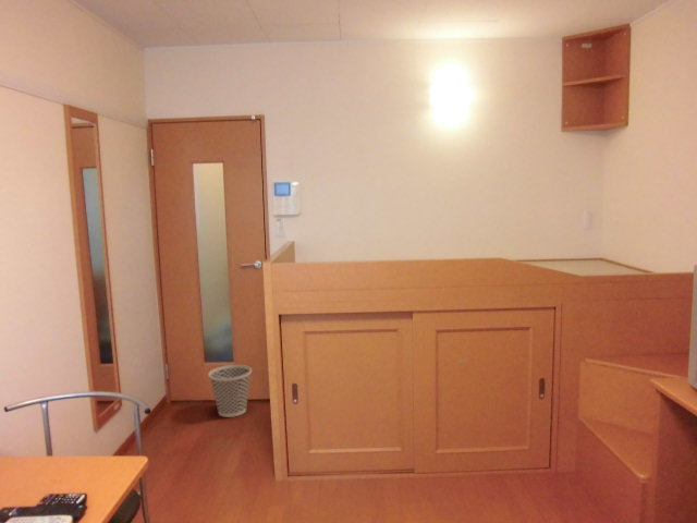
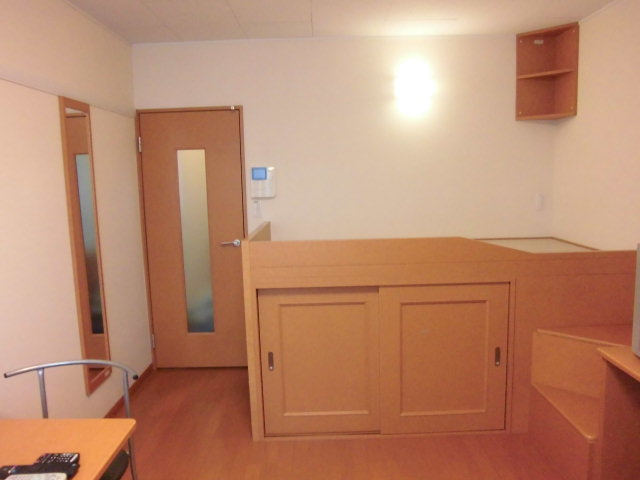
- wastebasket [208,364,253,418]
